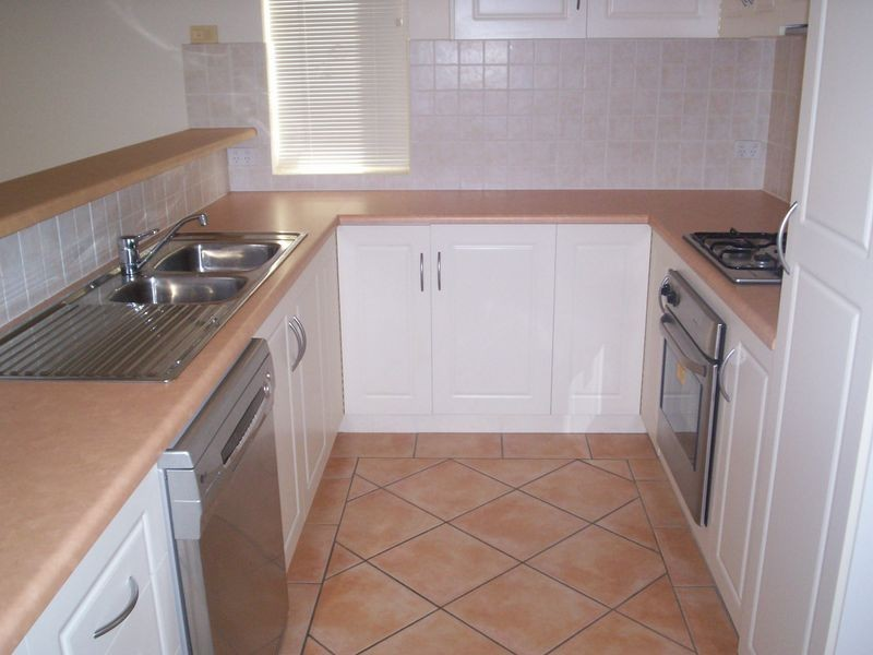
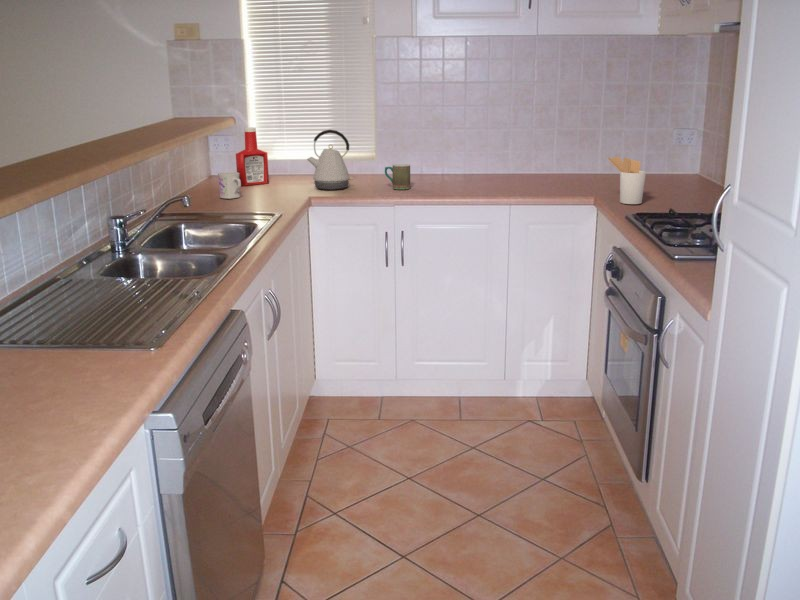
+ utensil holder [607,156,647,205]
+ soap bottle [235,126,270,187]
+ mug [217,171,242,200]
+ kettle [306,129,354,191]
+ mug [384,163,411,190]
